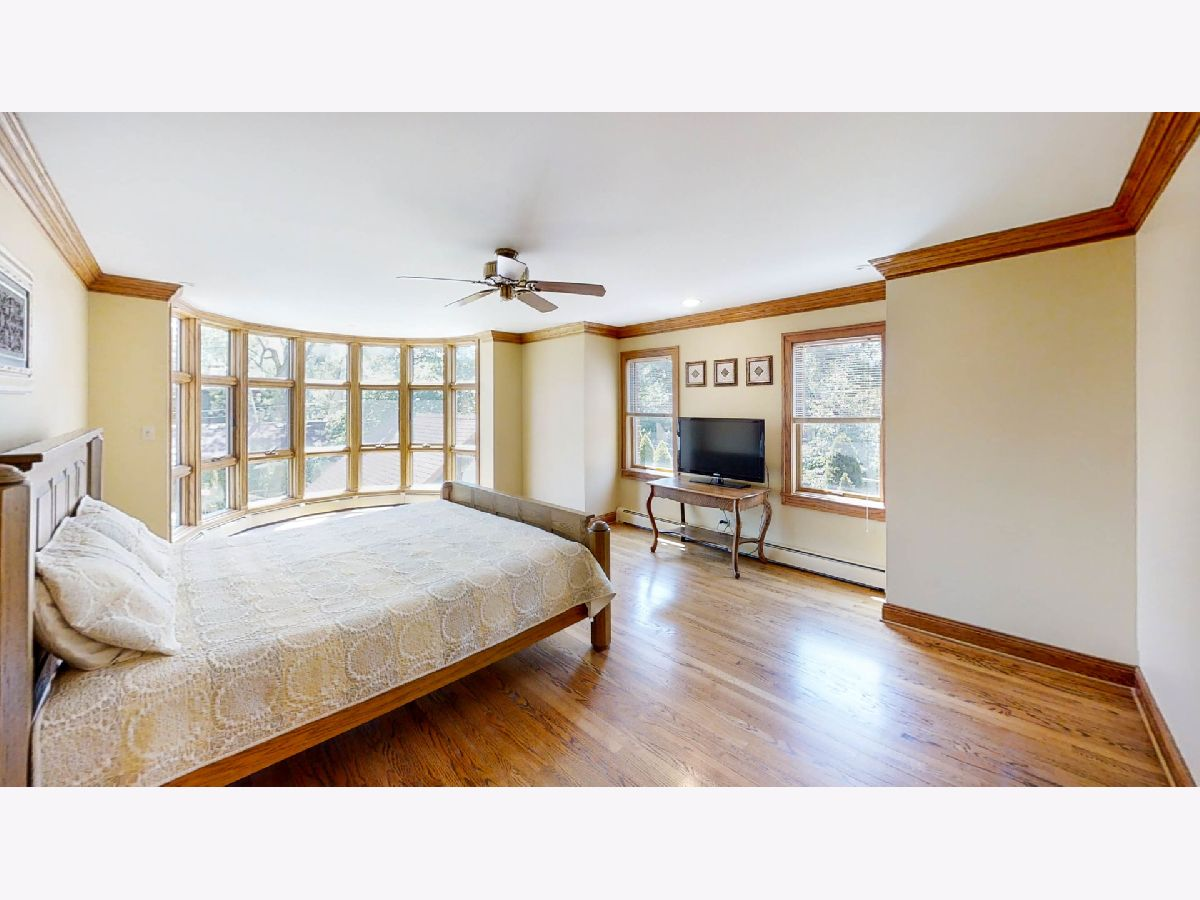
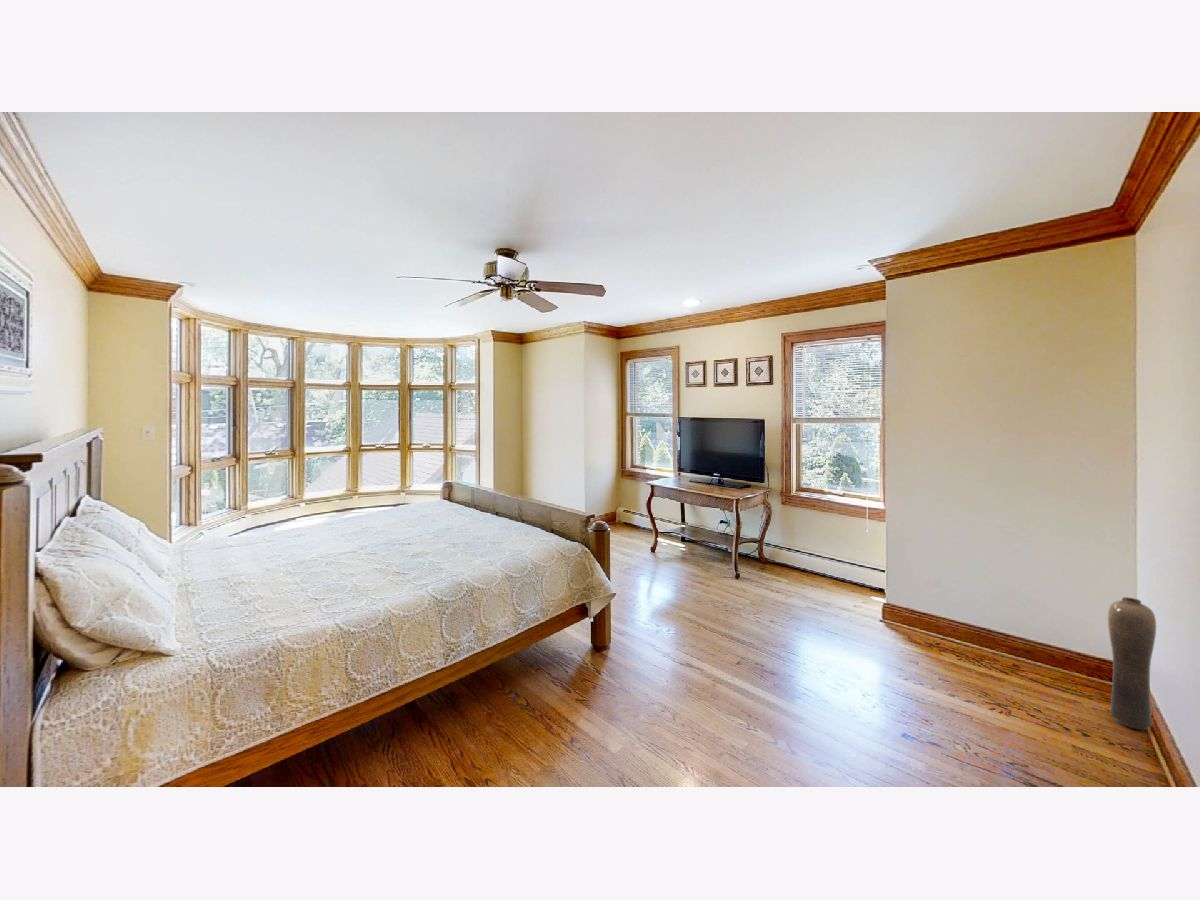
+ vase [1107,596,1157,731]
